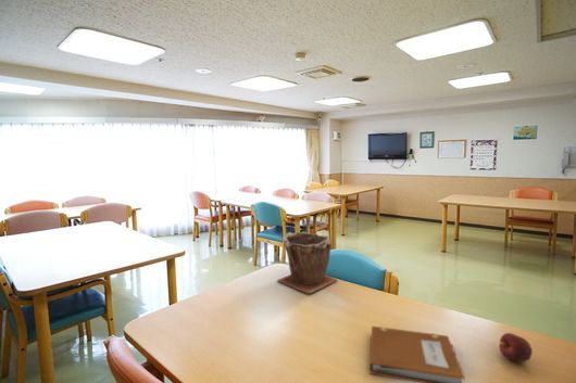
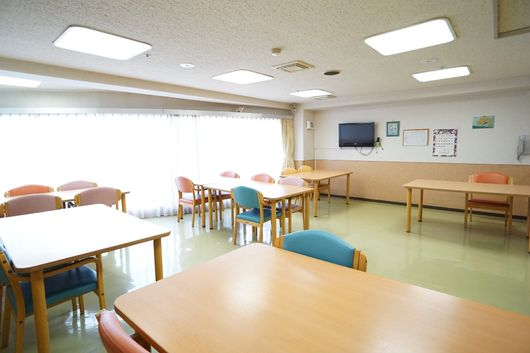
- apple [498,332,534,363]
- notebook [368,325,466,383]
- plant pot [276,231,338,295]
